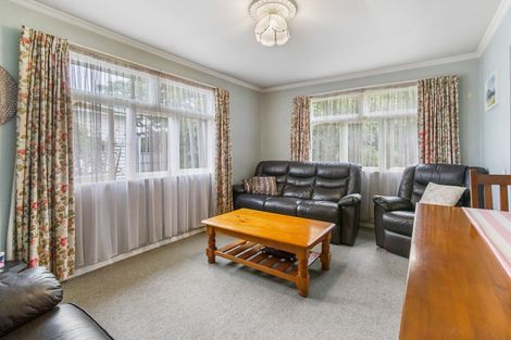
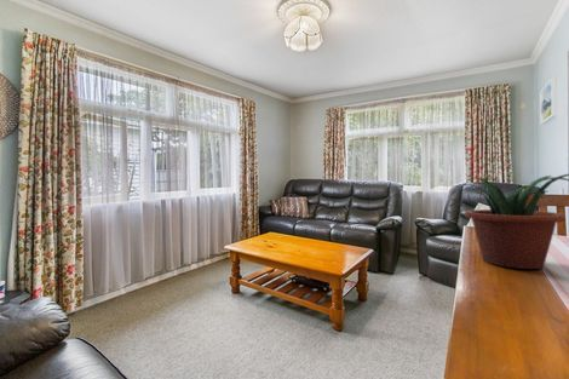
+ potted plant [454,173,569,270]
